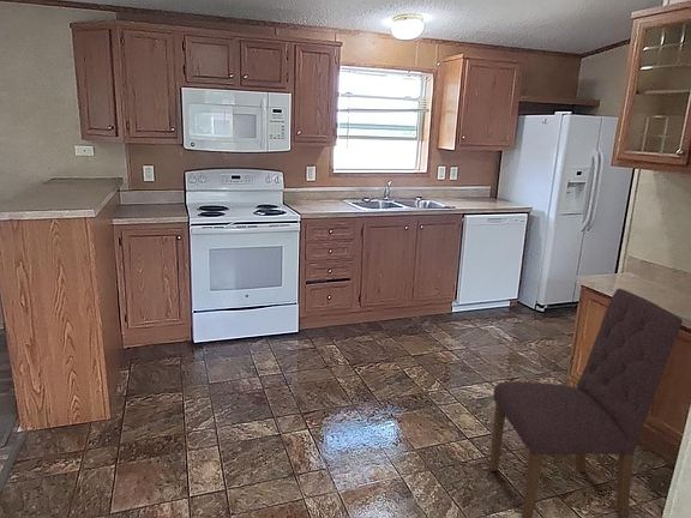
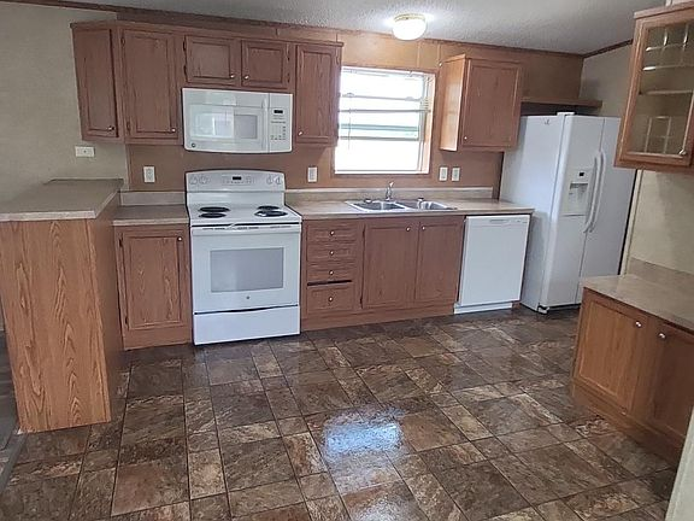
- dining chair [488,288,684,518]
